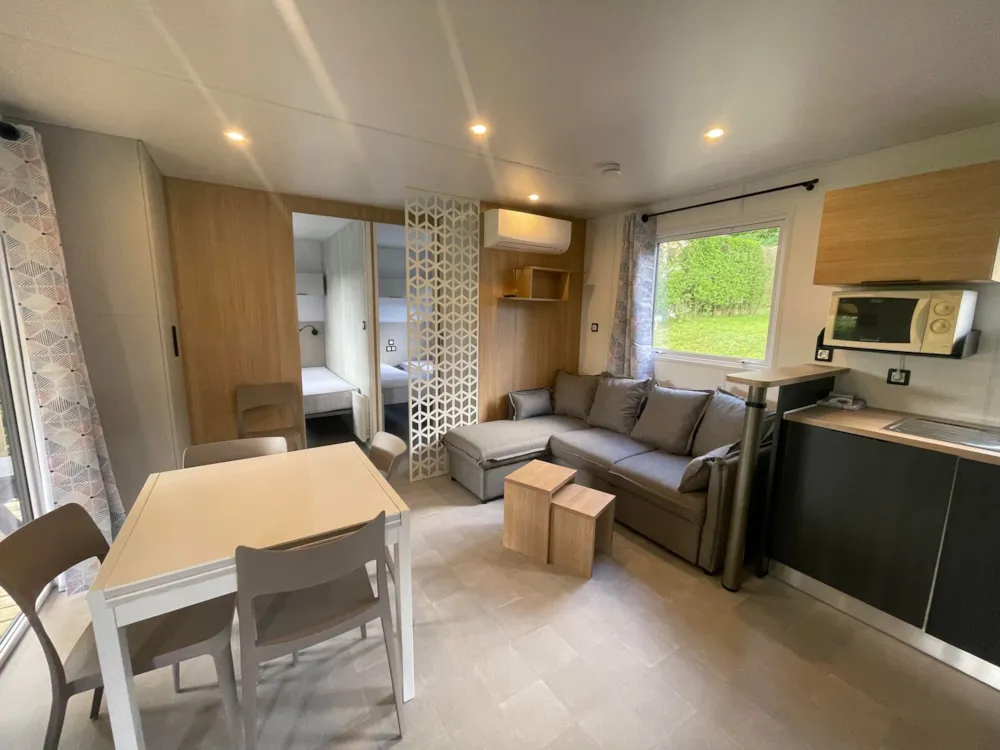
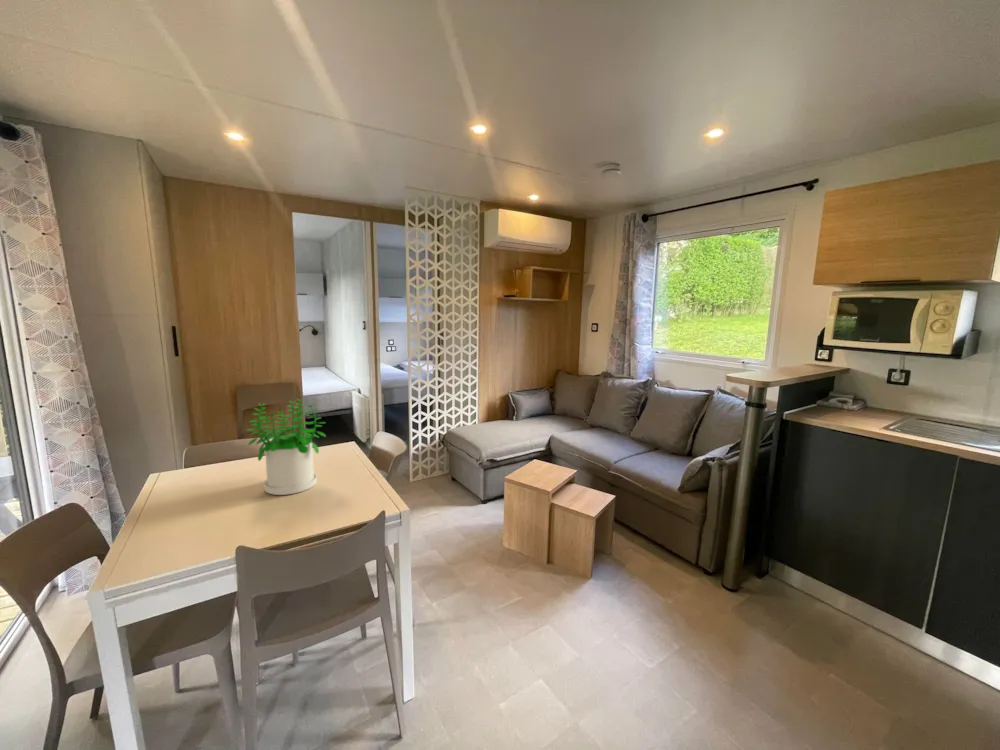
+ potted plant [246,398,327,496]
